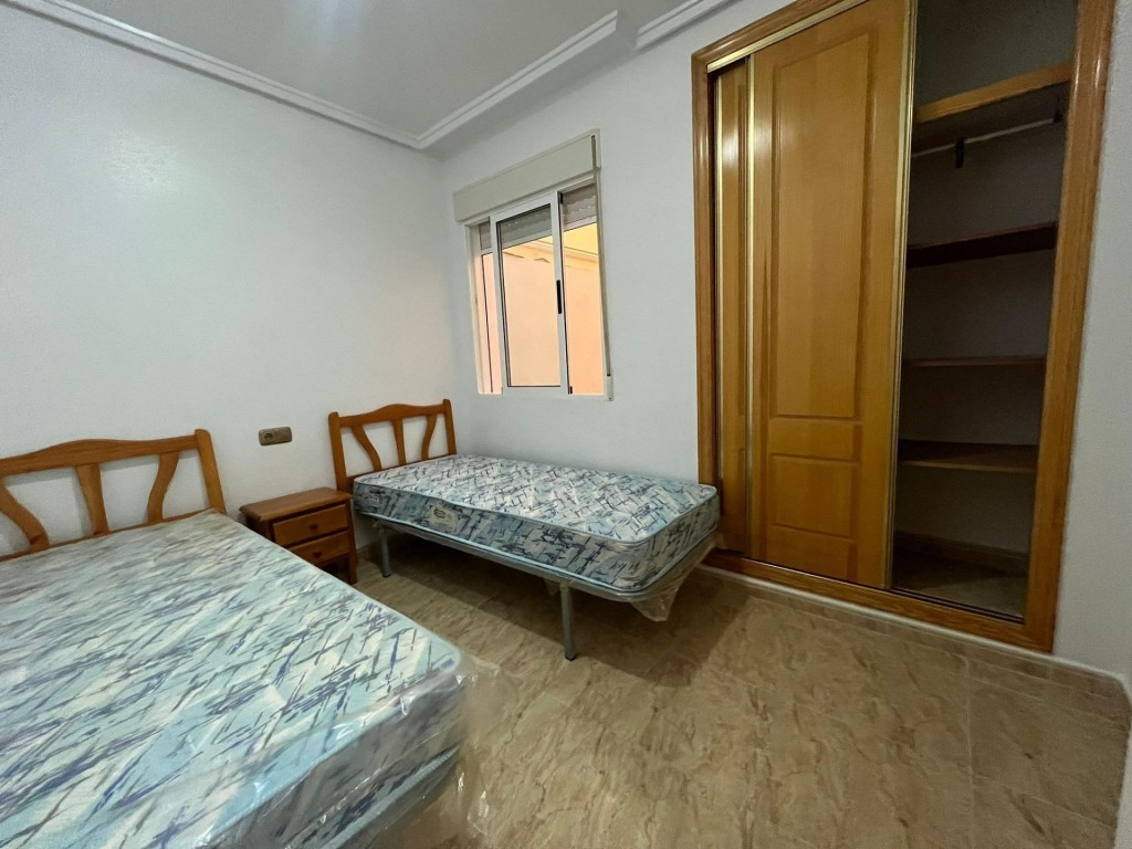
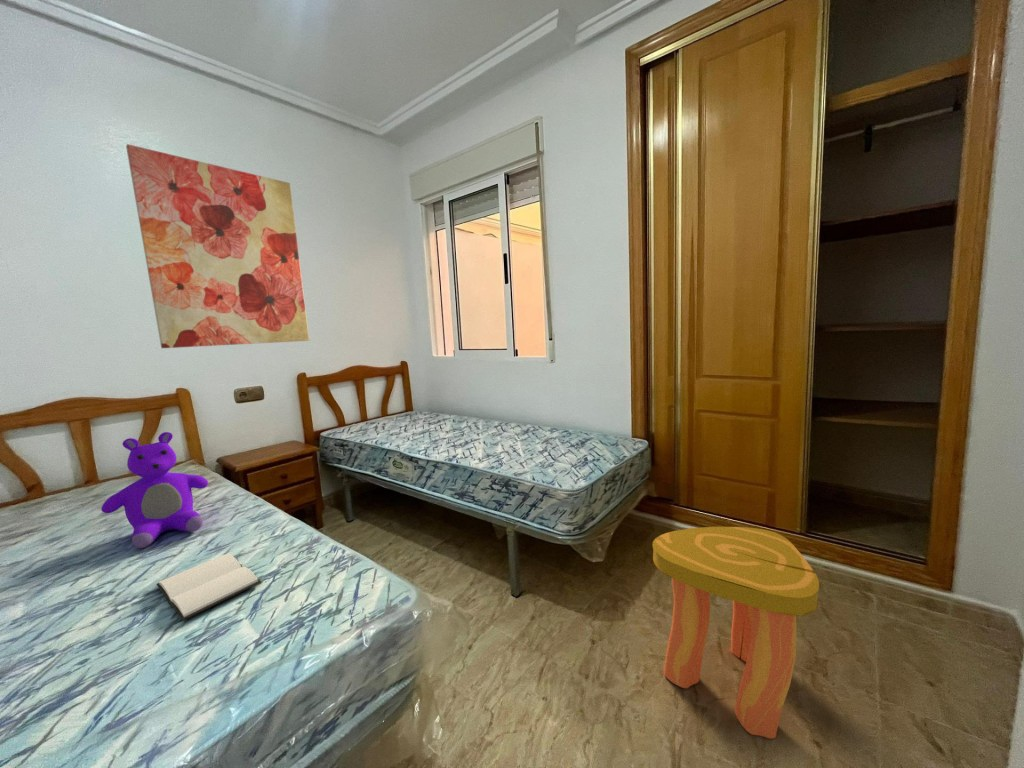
+ stuffed bear [100,431,209,549]
+ stool [651,526,820,740]
+ book [156,553,262,621]
+ wall art [125,143,310,349]
